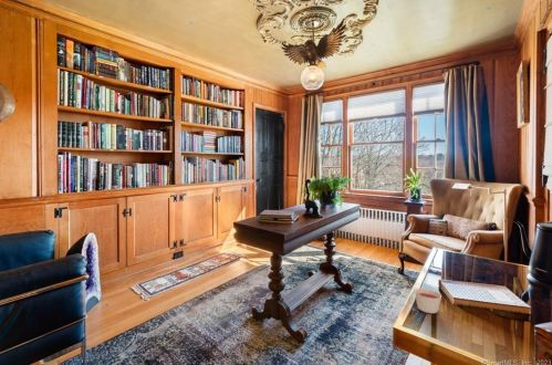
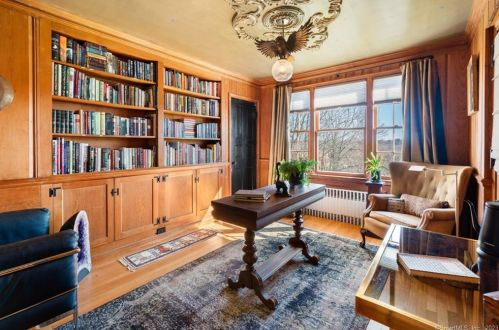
- candle [414,288,442,314]
